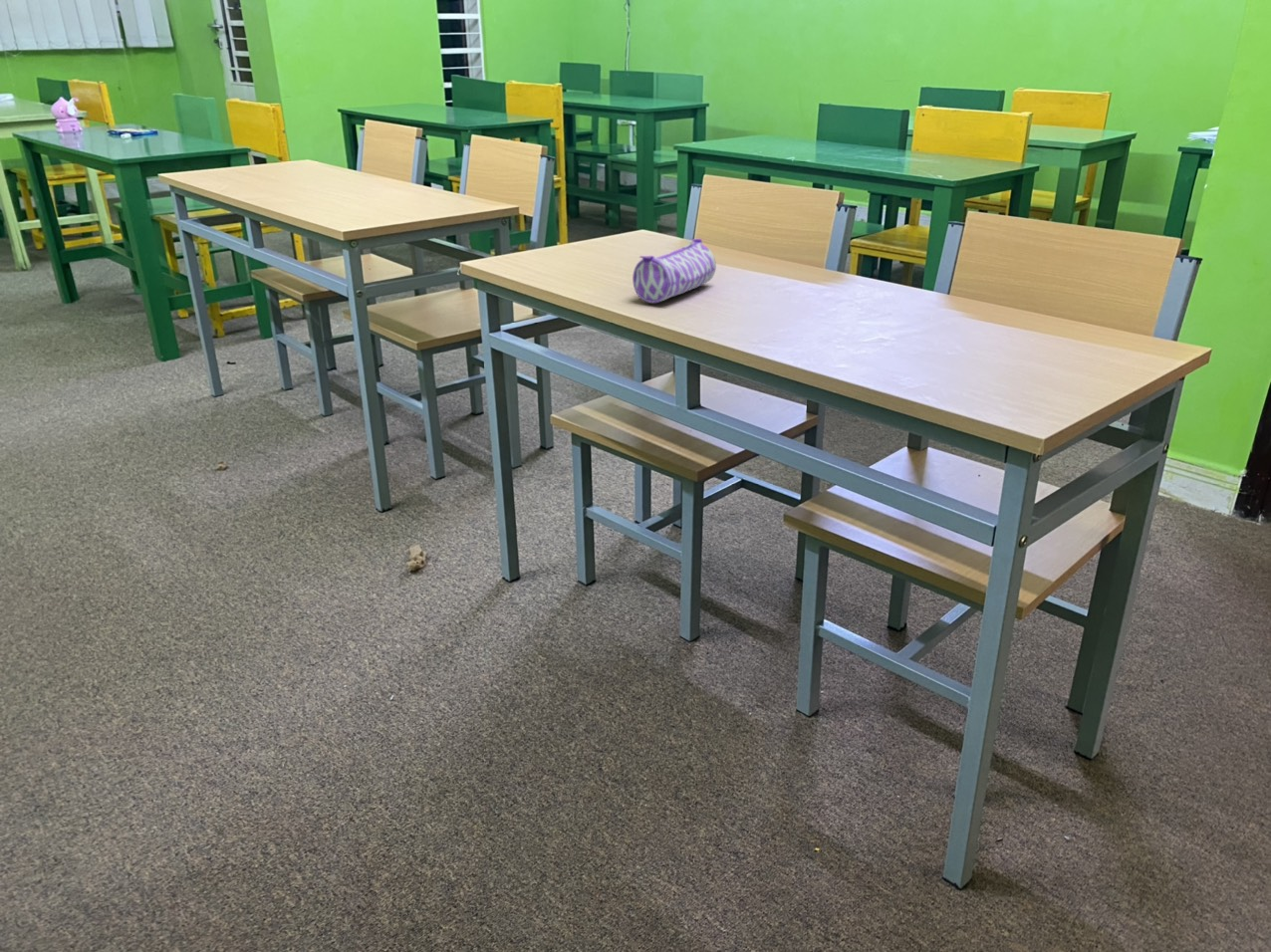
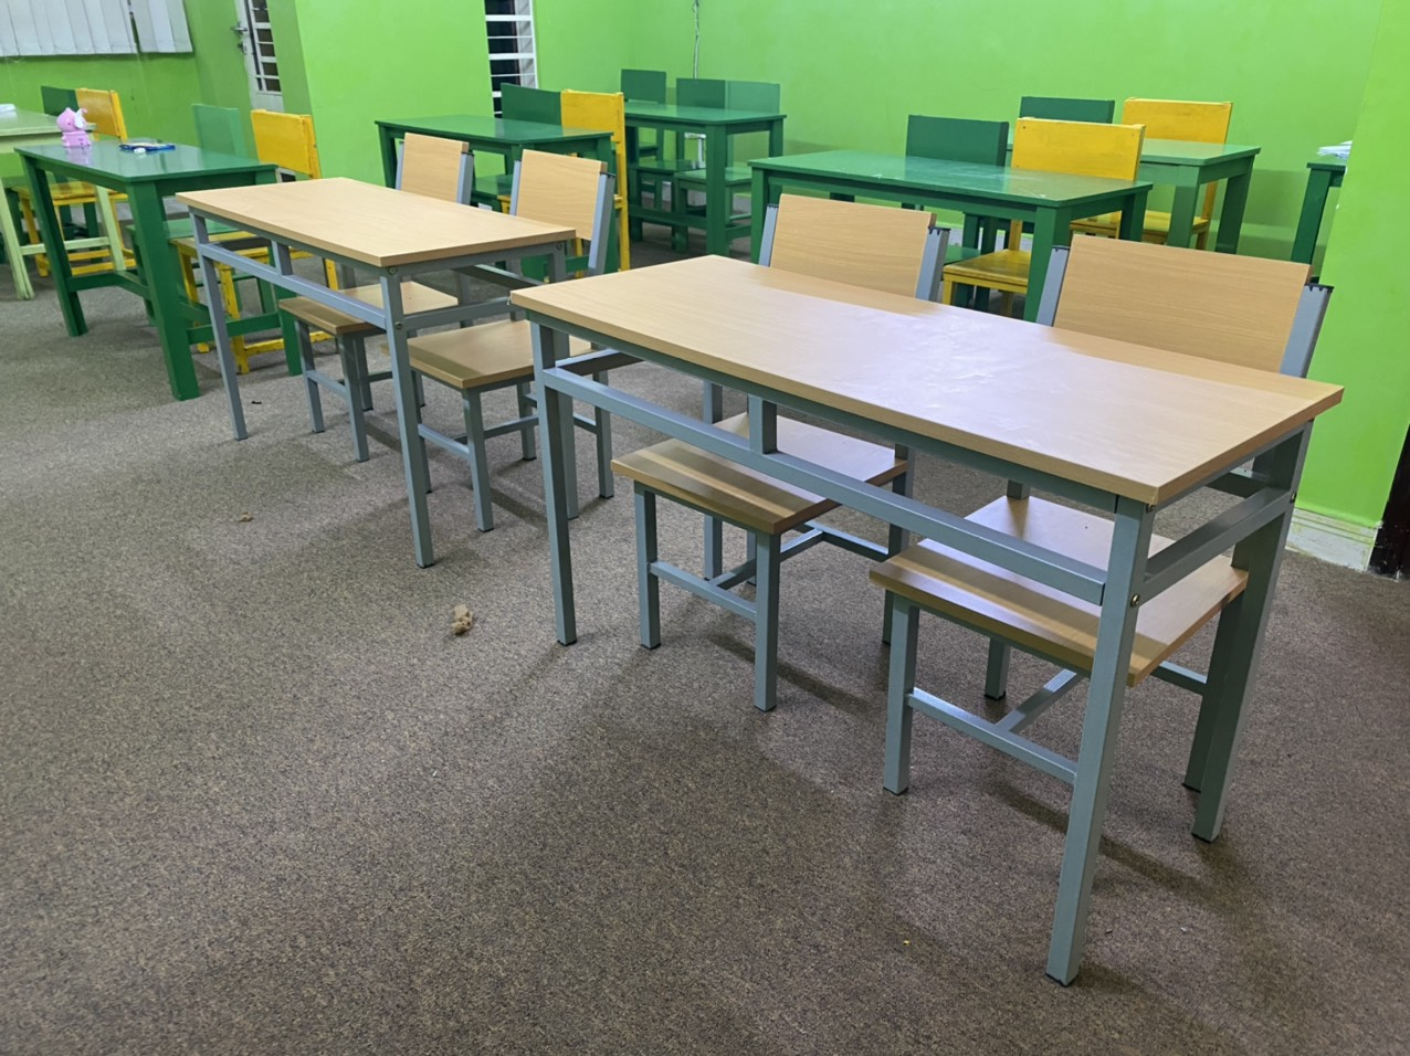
- pencil case [632,238,717,304]
